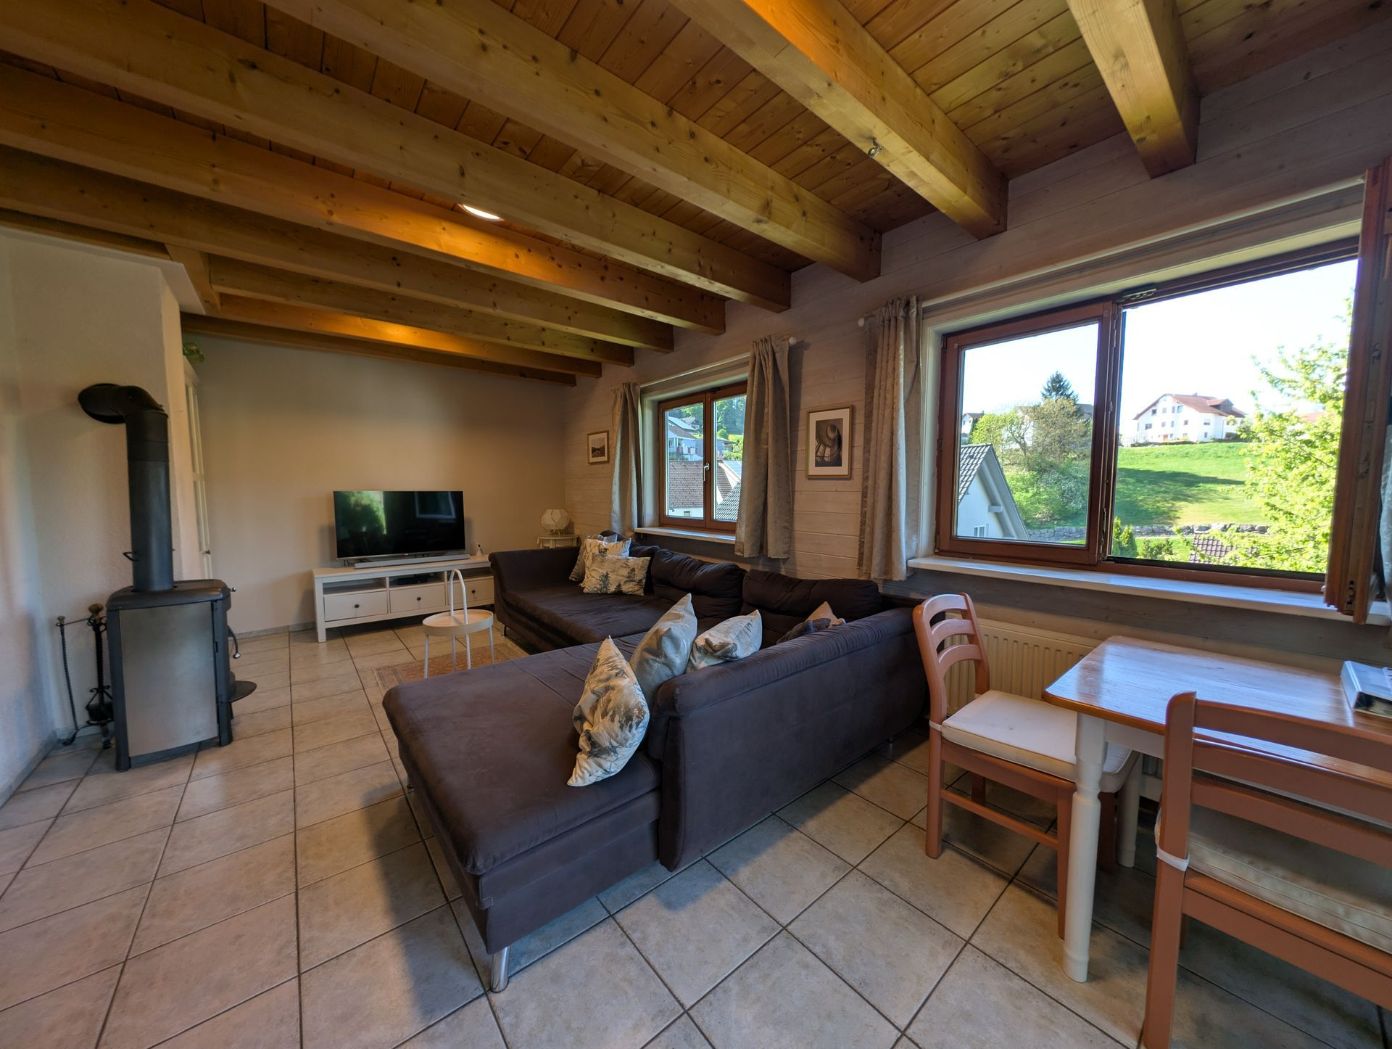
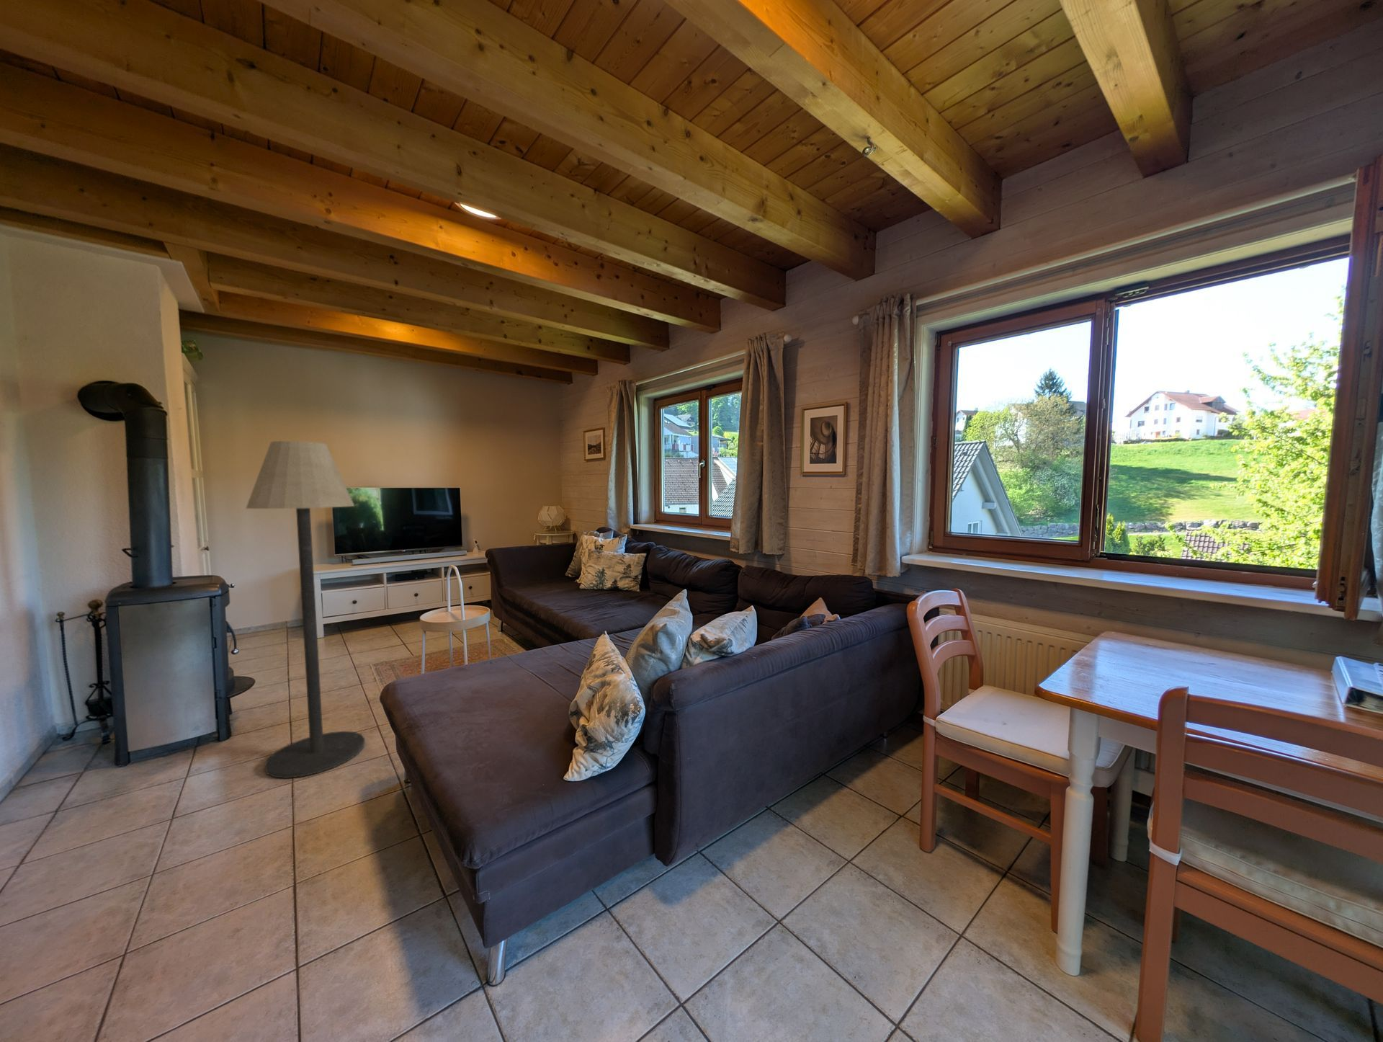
+ floor lamp [245,440,365,779]
